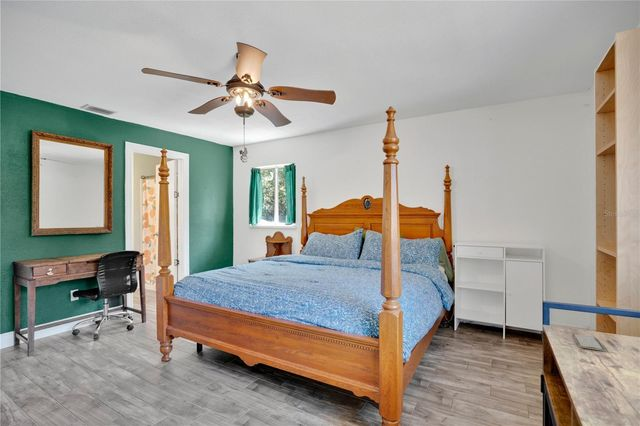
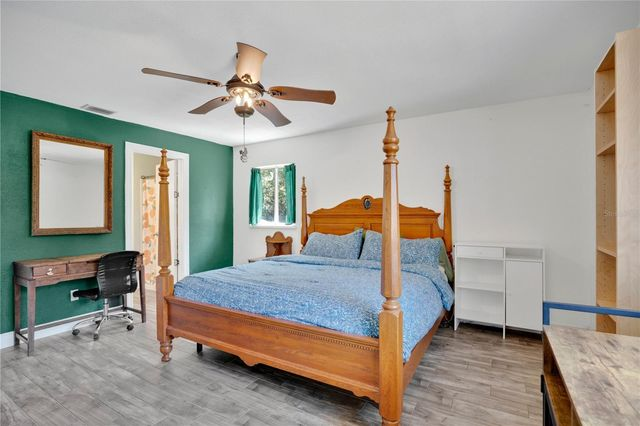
- smartphone [572,333,605,352]
